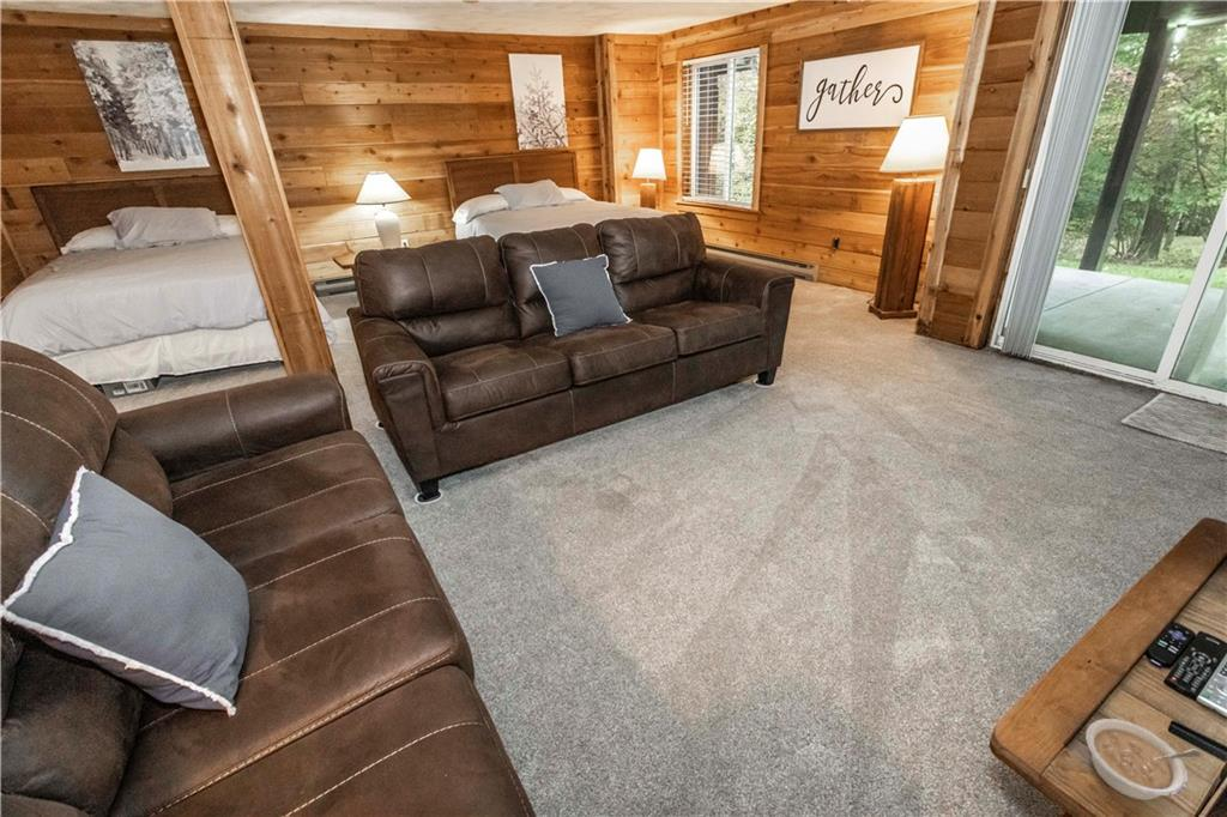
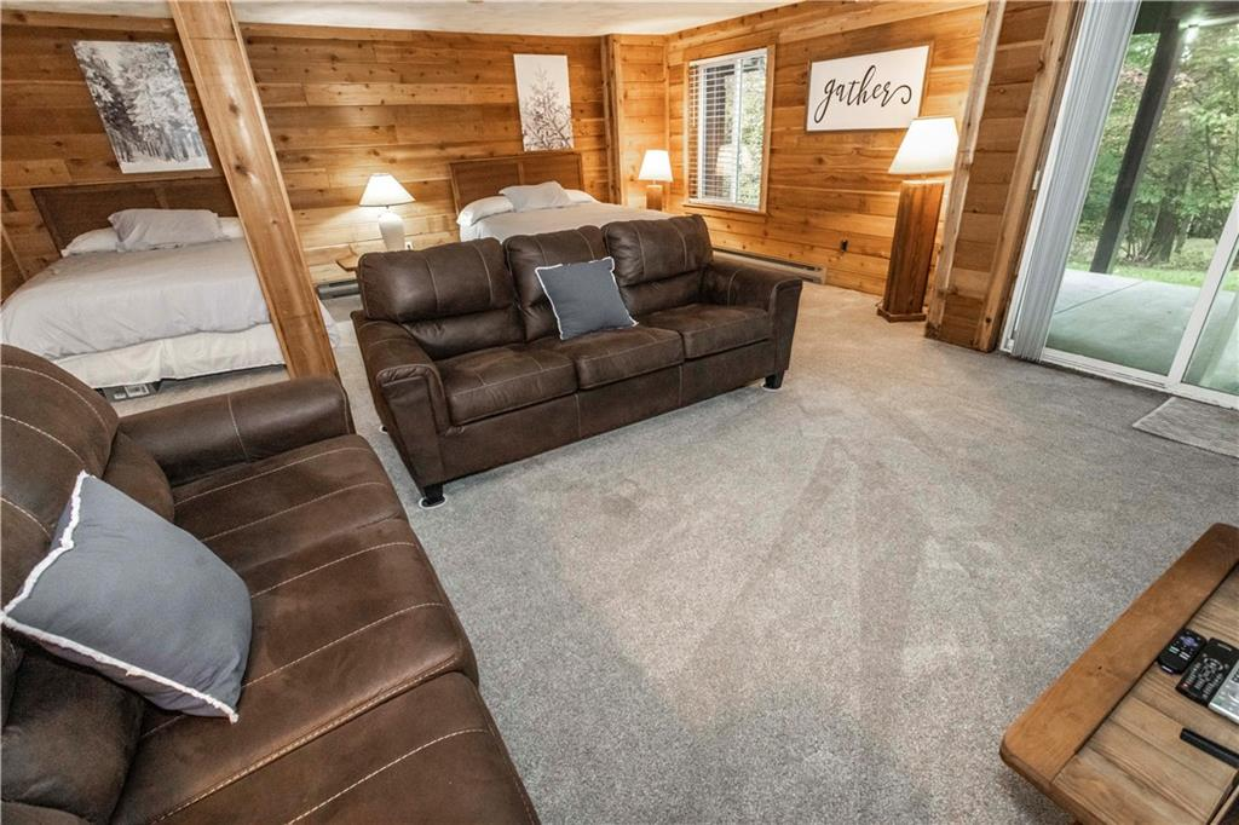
- legume [1084,718,1203,801]
